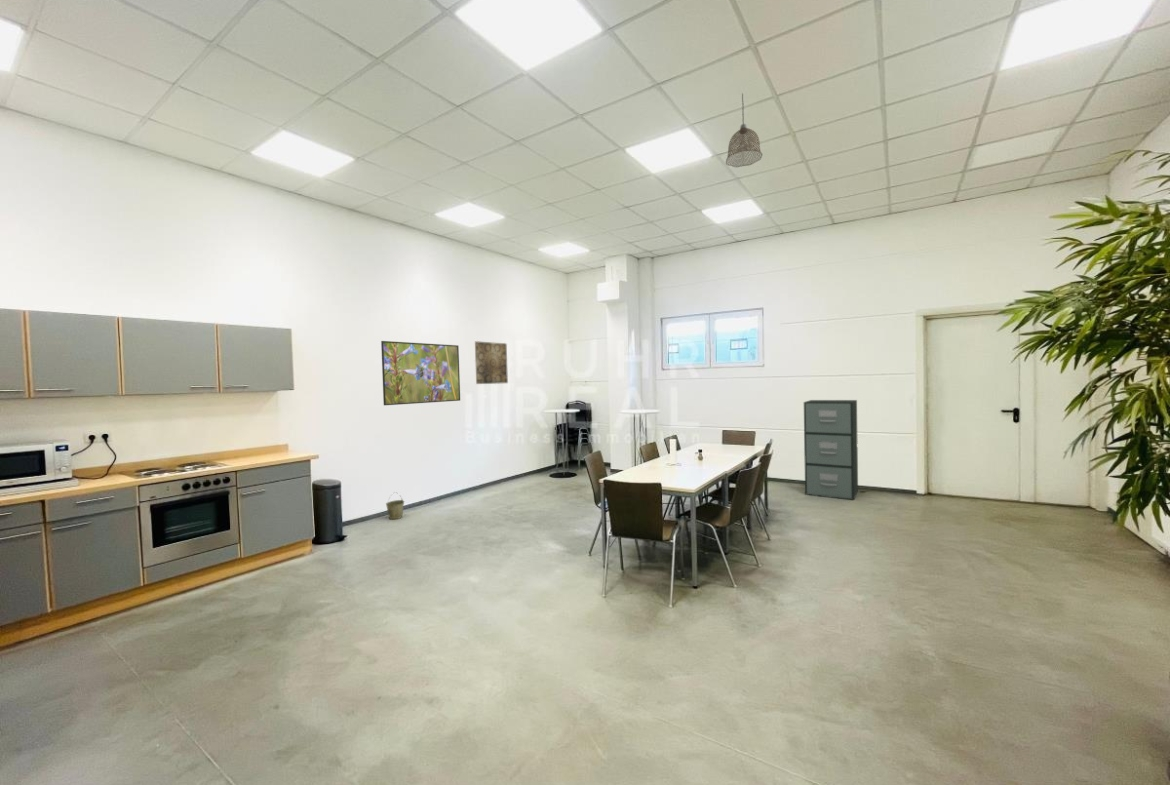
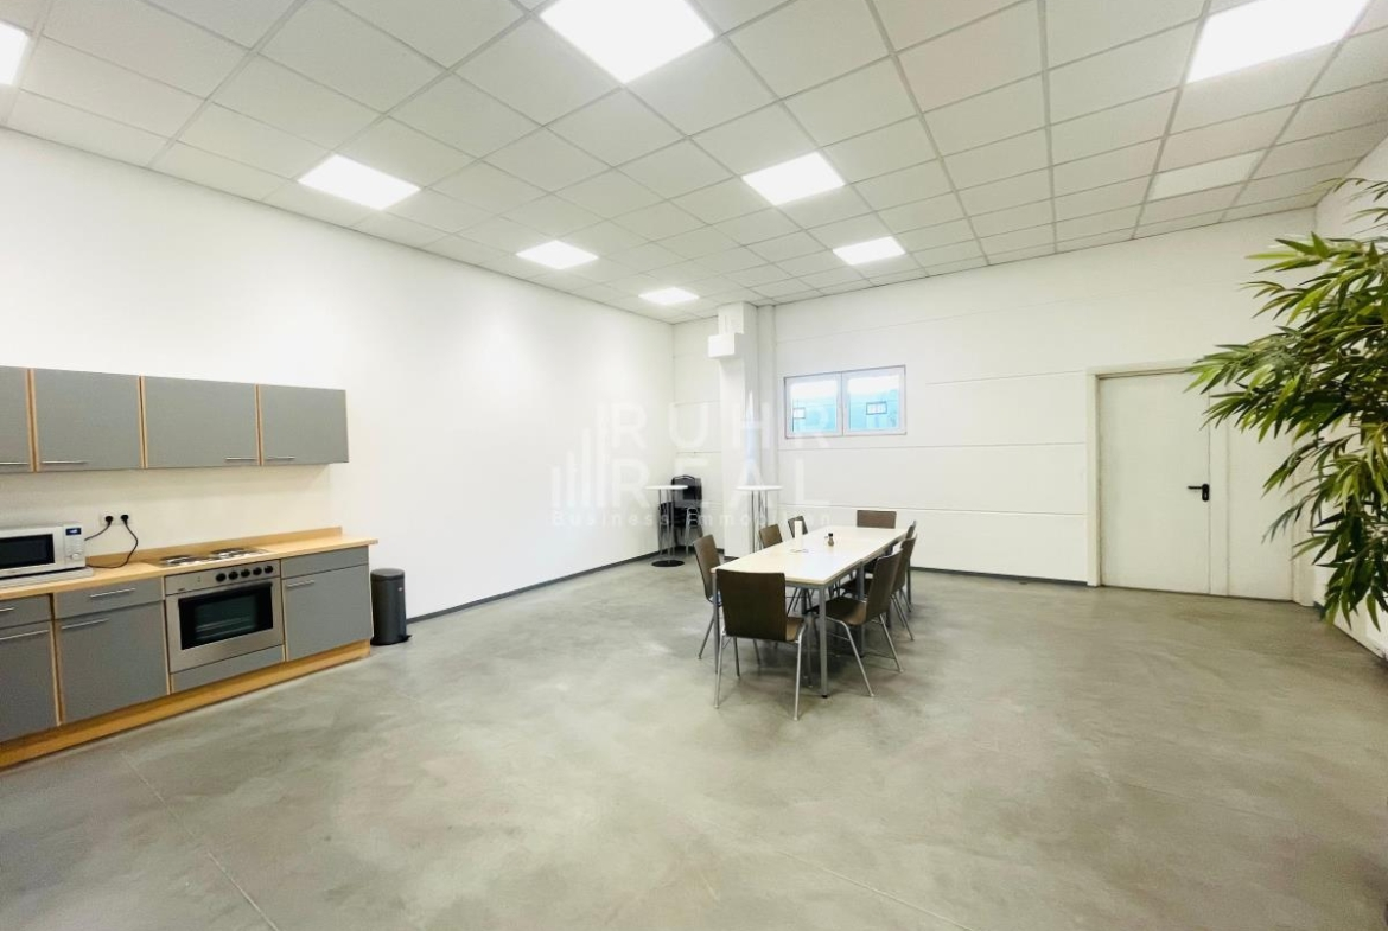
- pendant lamp [725,92,763,168]
- wall art [474,340,509,385]
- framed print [380,340,461,406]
- bucket [385,491,405,520]
- filing cabinet [803,399,859,501]
